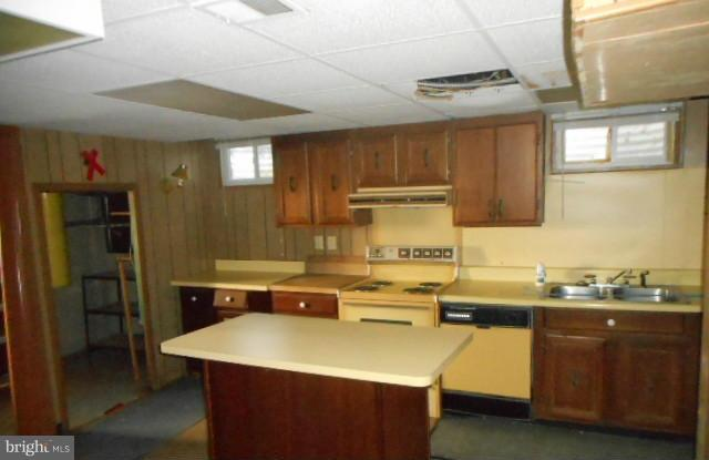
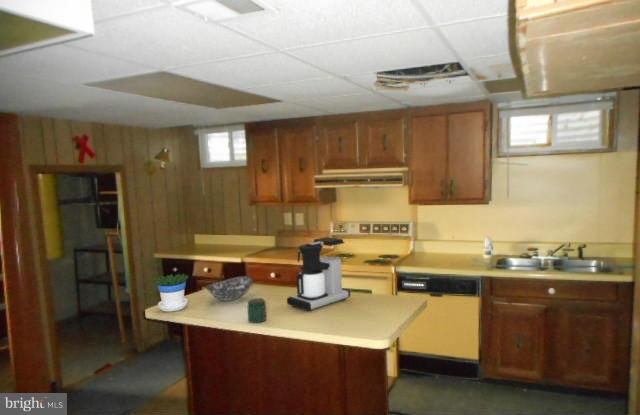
+ flowerpot [153,273,189,313]
+ coffee maker [286,236,351,312]
+ jar [247,297,267,324]
+ bowl [204,275,254,302]
